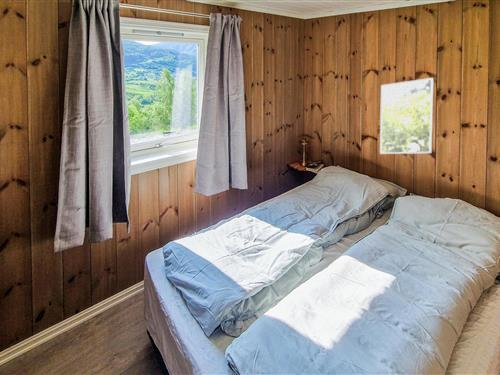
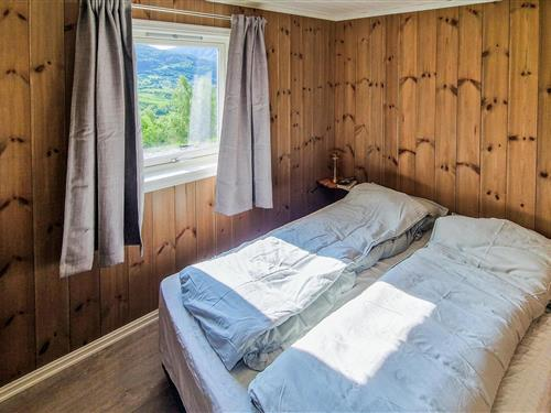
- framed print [379,77,435,155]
